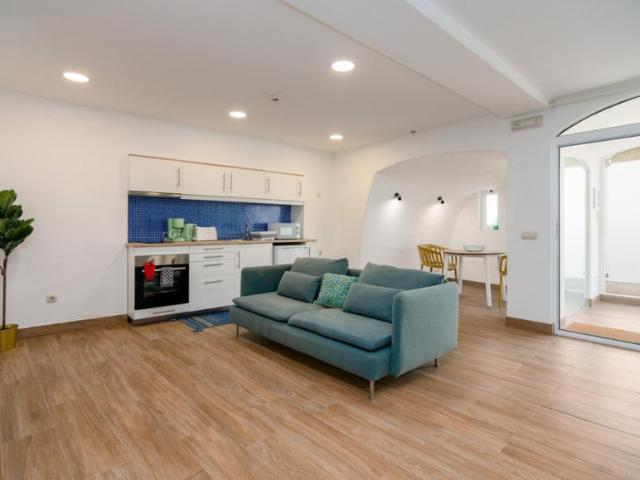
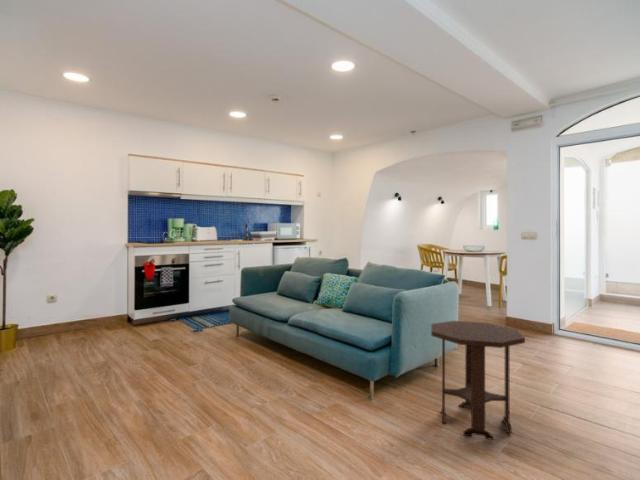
+ side table [430,320,526,441]
